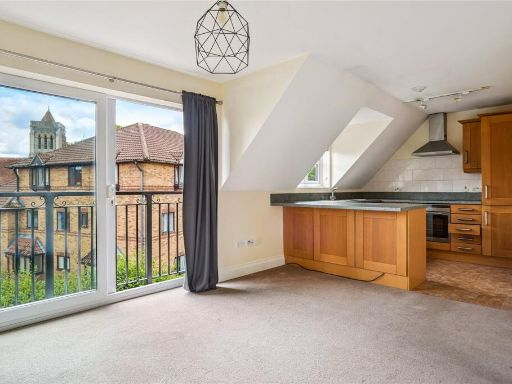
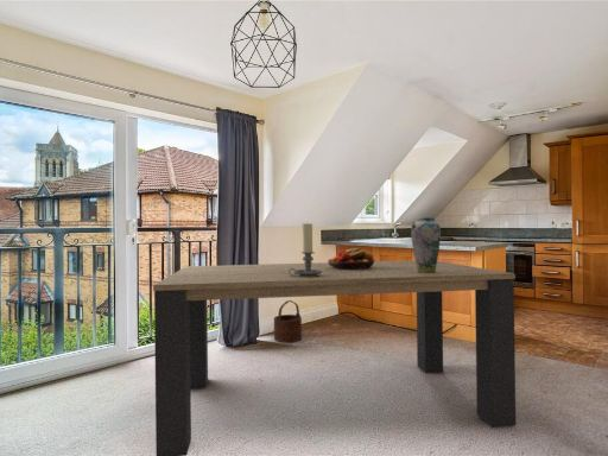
+ fruit bowl [327,247,375,270]
+ vase [410,216,442,273]
+ dining table [152,260,517,456]
+ candle holder [289,222,323,277]
+ wooden bucket [273,299,303,343]
